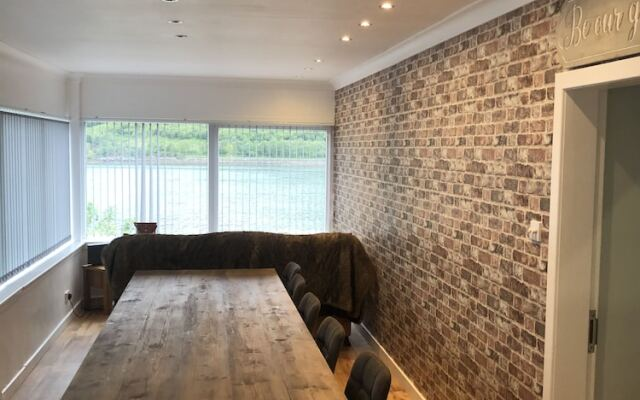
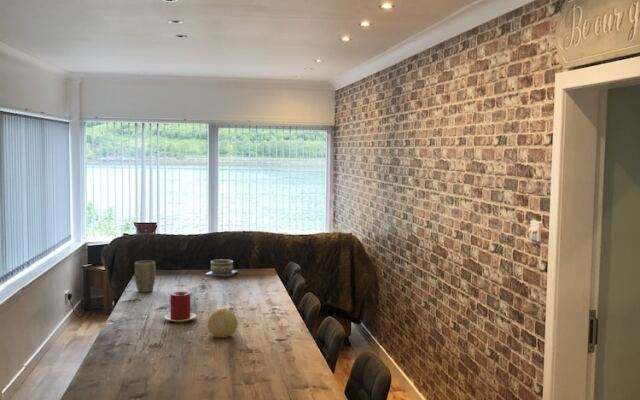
+ bowl [204,258,239,278]
+ candle [163,291,198,323]
+ decorative ball [206,308,238,339]
+ plant pot [134,260,157,294]
